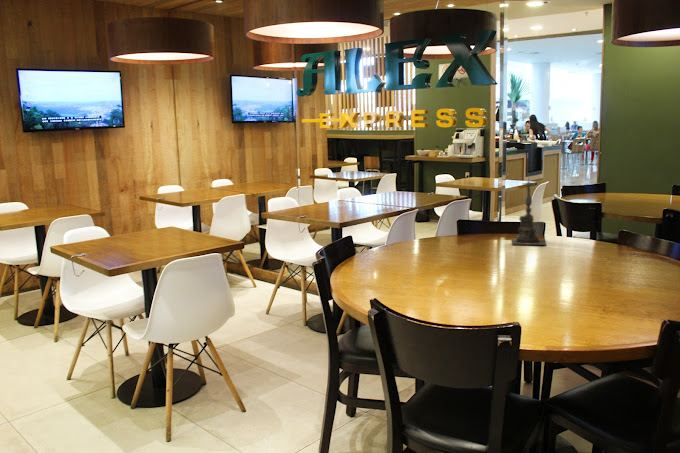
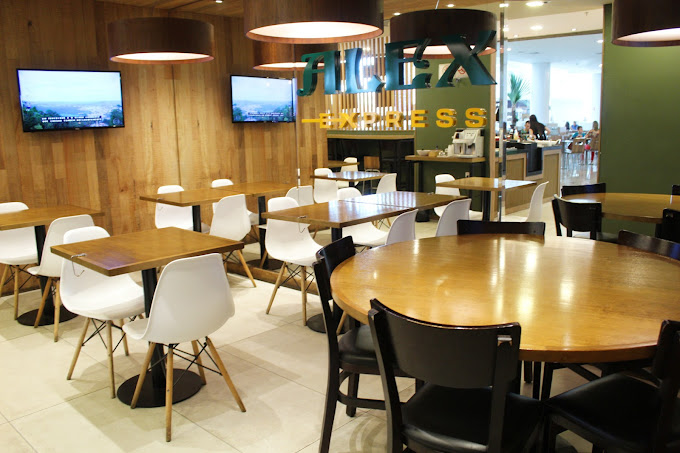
- candle holder [511,172,547,246]
